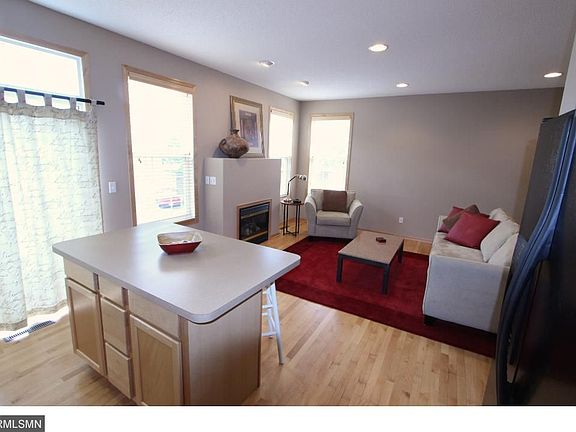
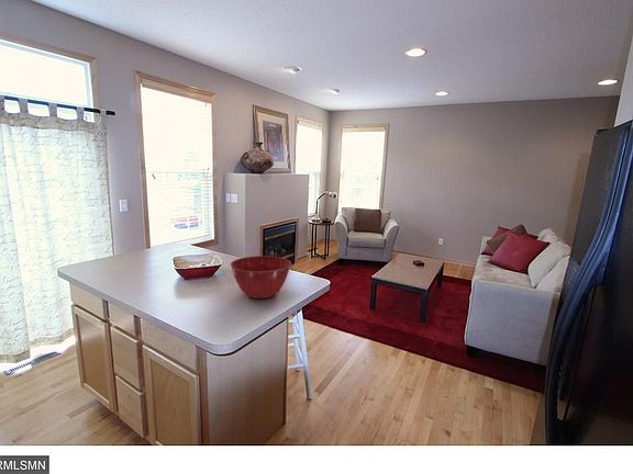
+ mixing bowl [230,255,292,300]
